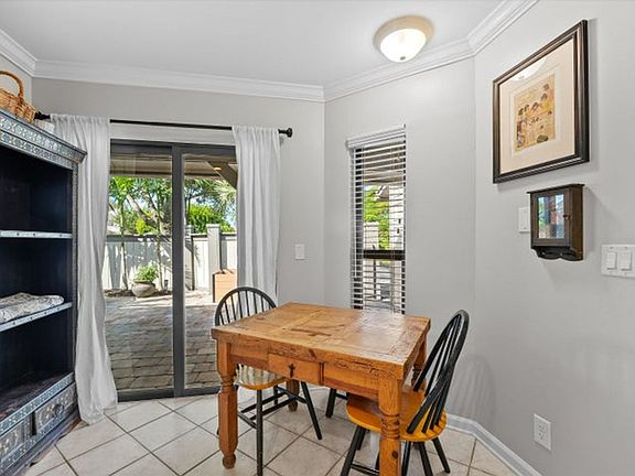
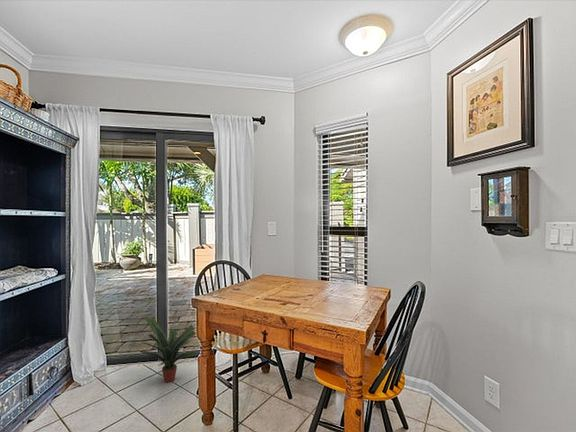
+ potted plant [140,317,198,383]
